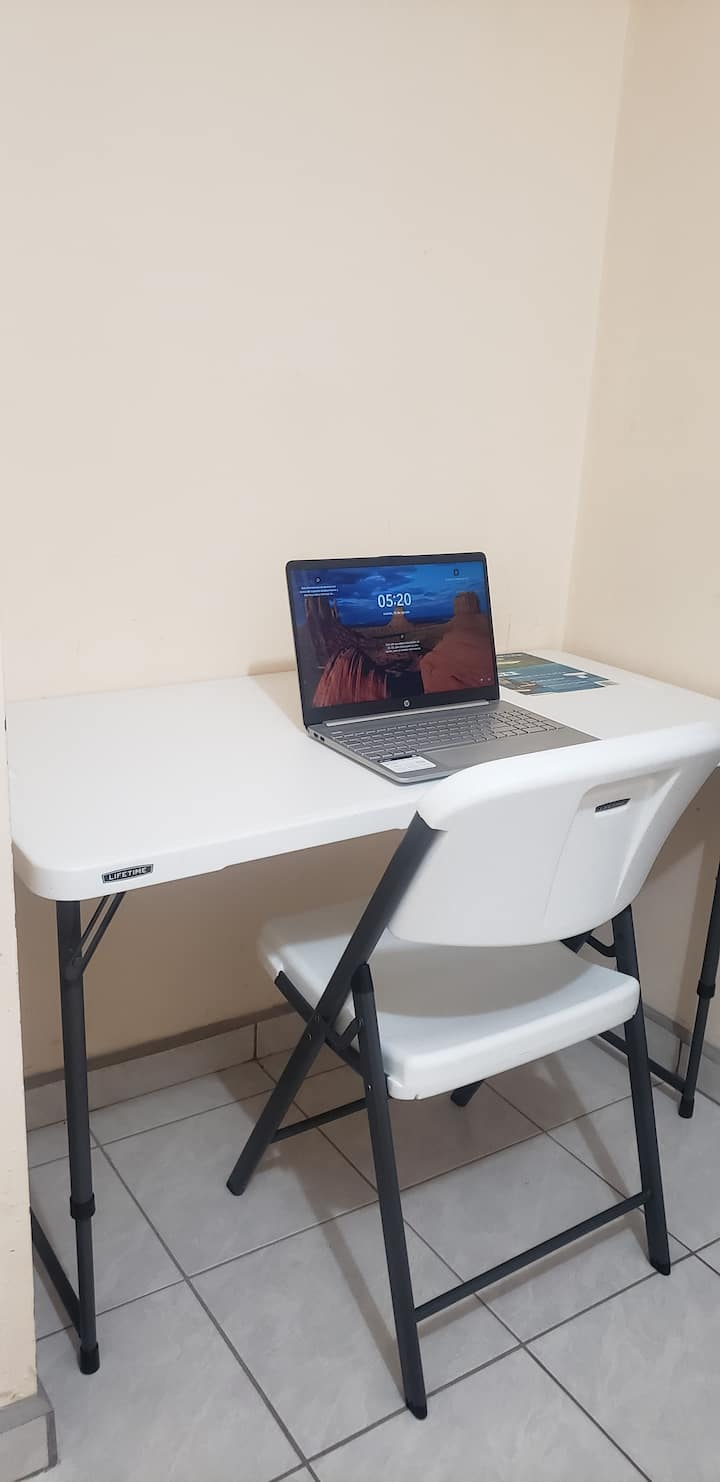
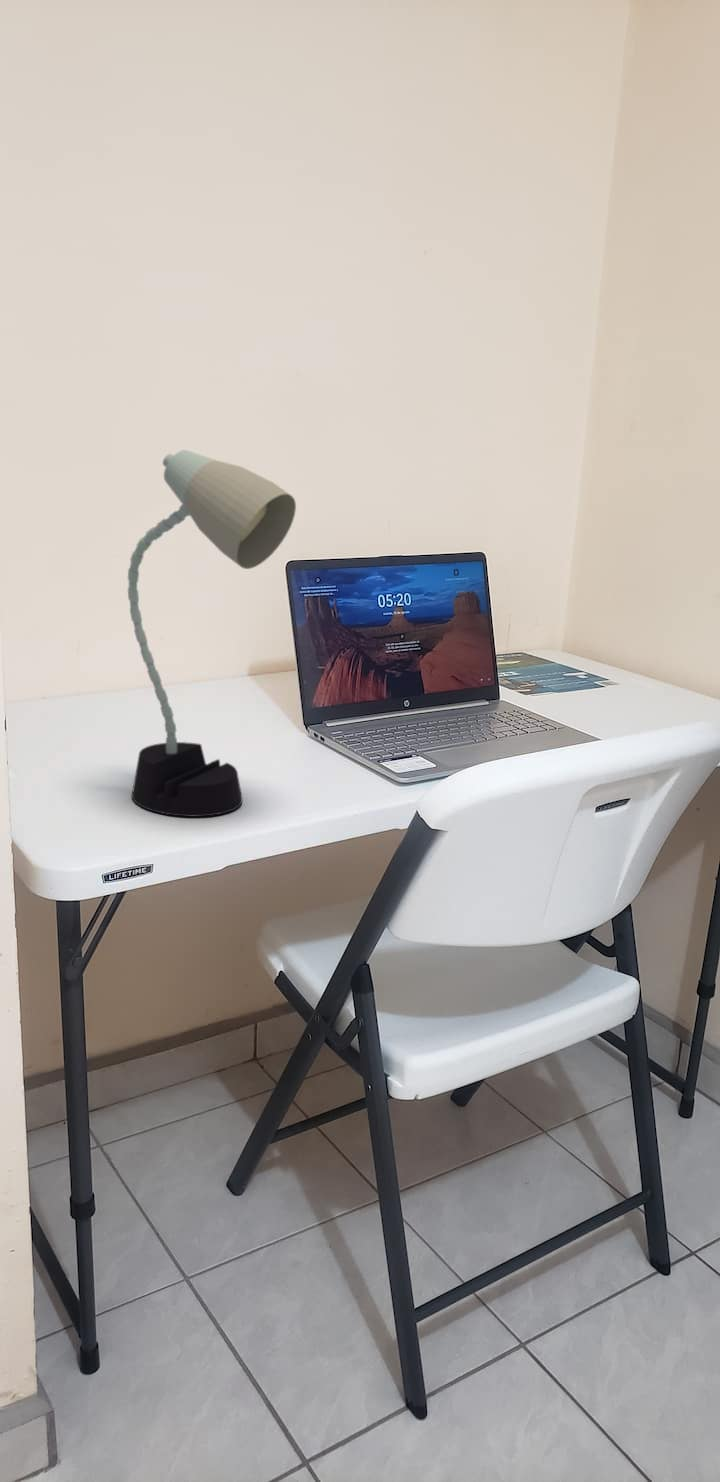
+ desk lamp [127,449,297,818]
